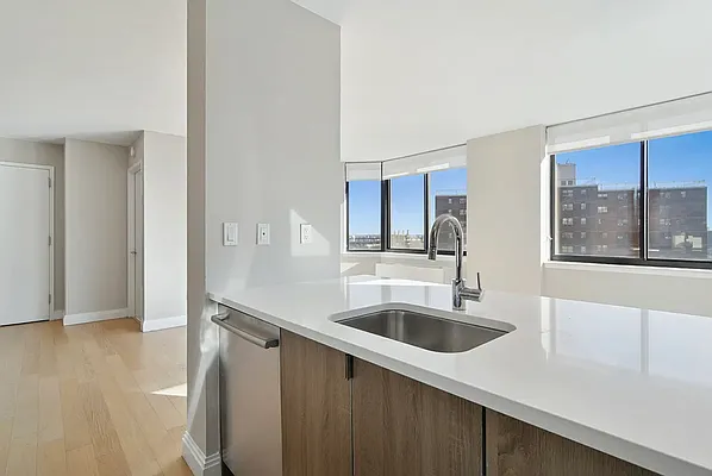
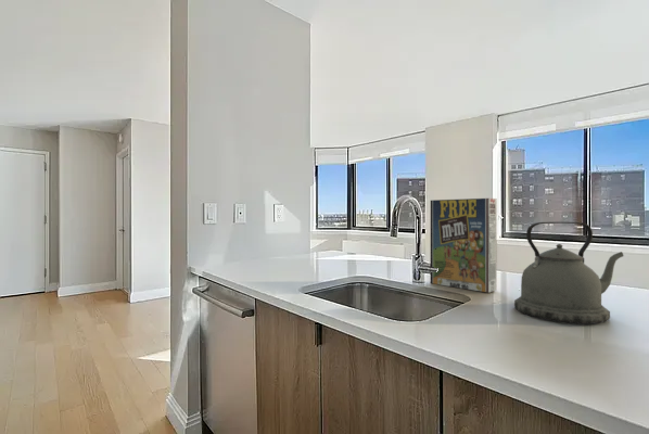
+ cereal box [430,197,498,294]
+ kettle [513,221,624,326]
